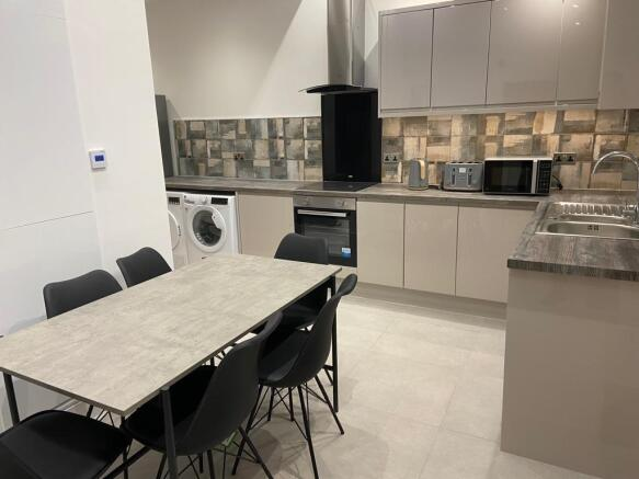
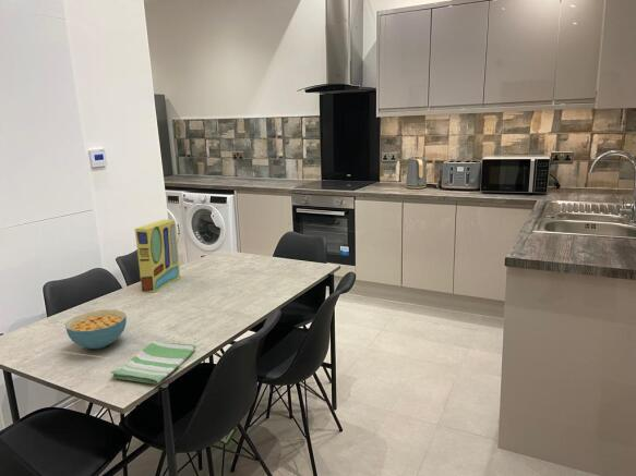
+ dish towel [109,340,197,385]
+ cereal bowl [64,308,128,350]
+ cereal box [134,219,181,293]
